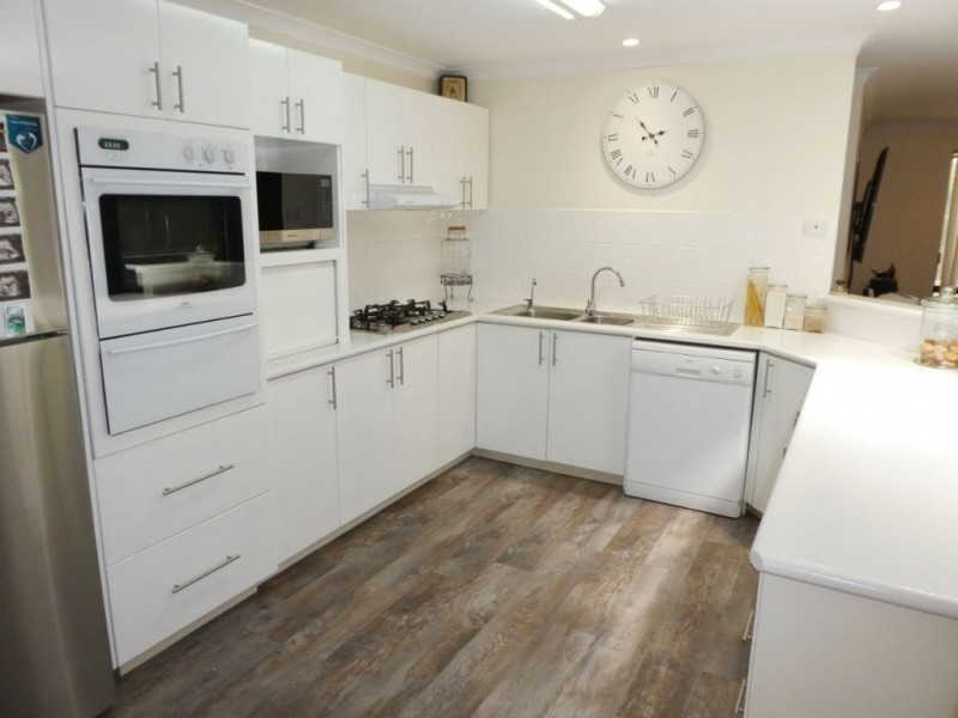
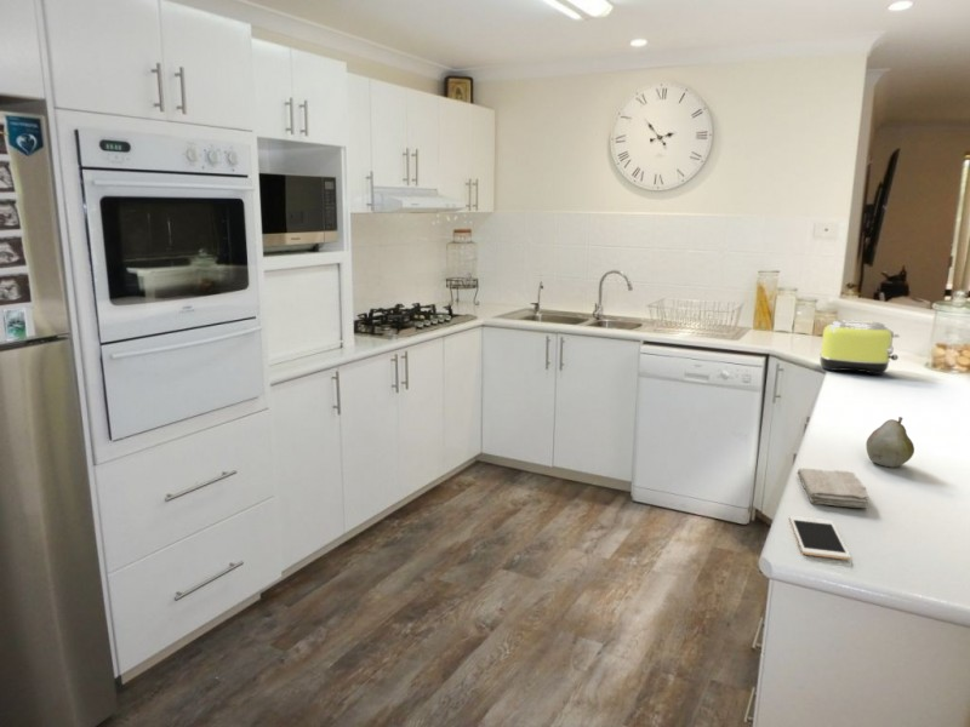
+ toaster [818,319,901,376]
+ fruit [865,416,915,469]
+ washcloth [795,466,871,509]
+ cell phone [788,515,851,561]
